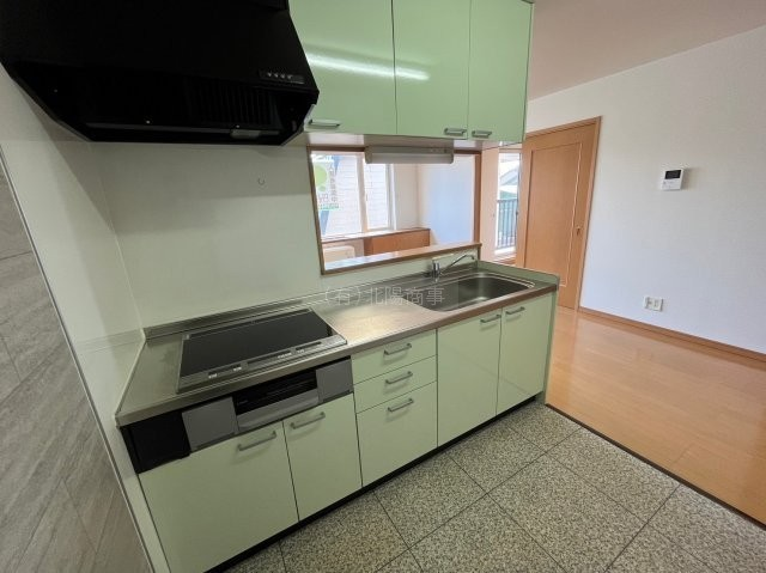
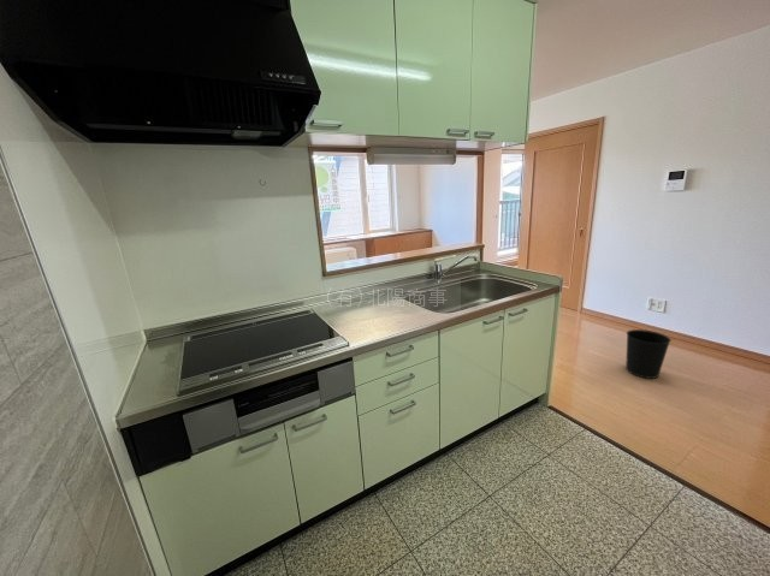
+ wastebasket [624,328,673,380]
